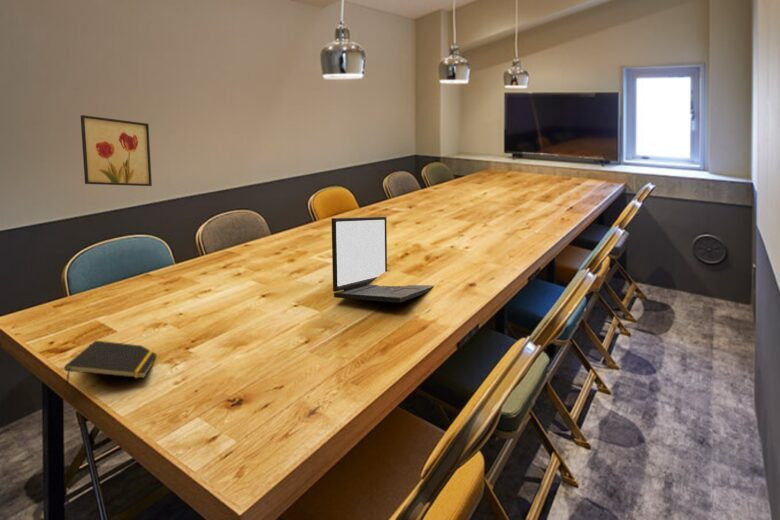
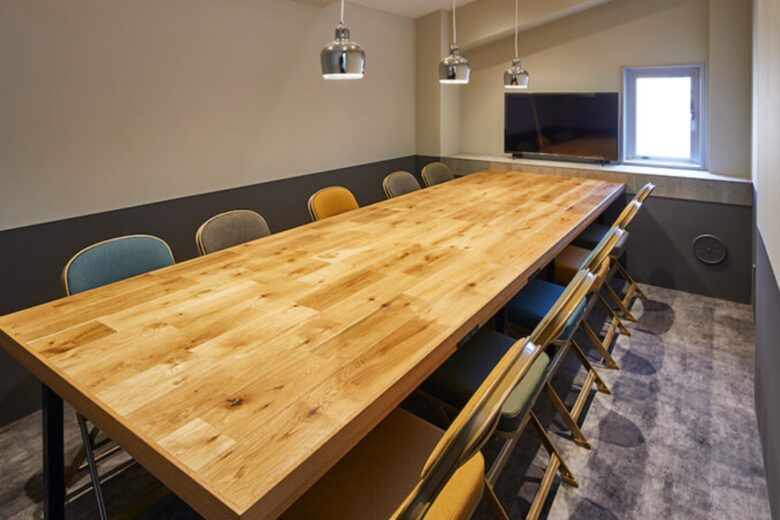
- wall art [80,114,153,187]
- laptop [330,216,436,304]
- notepad [64,340,158,387]
